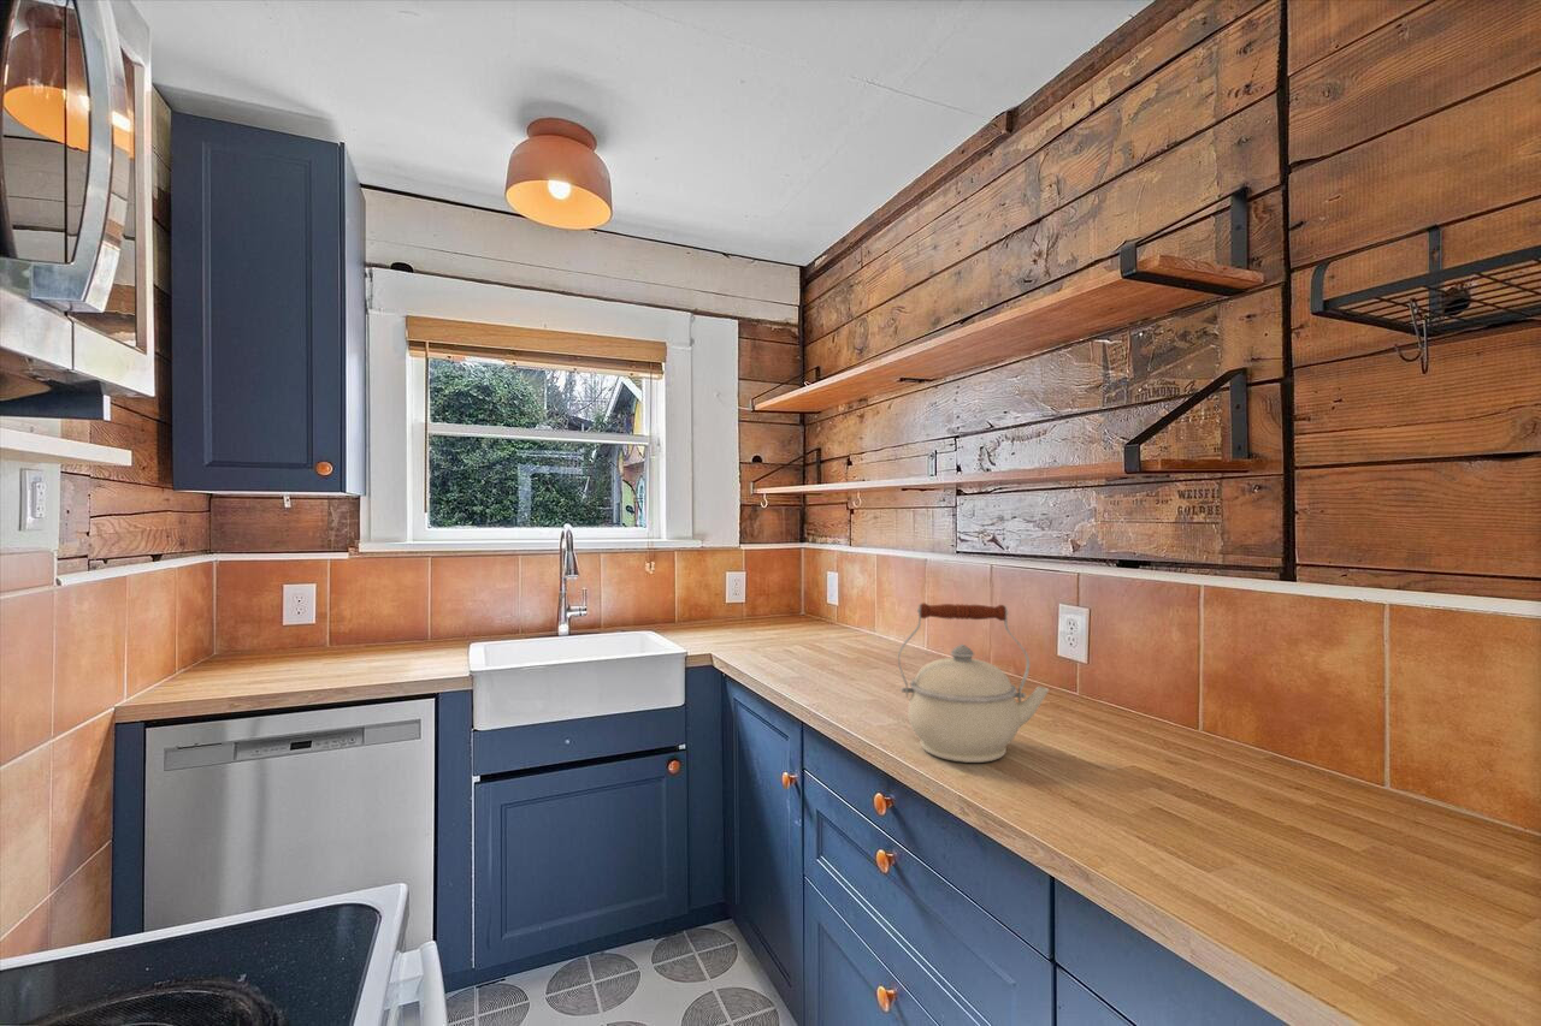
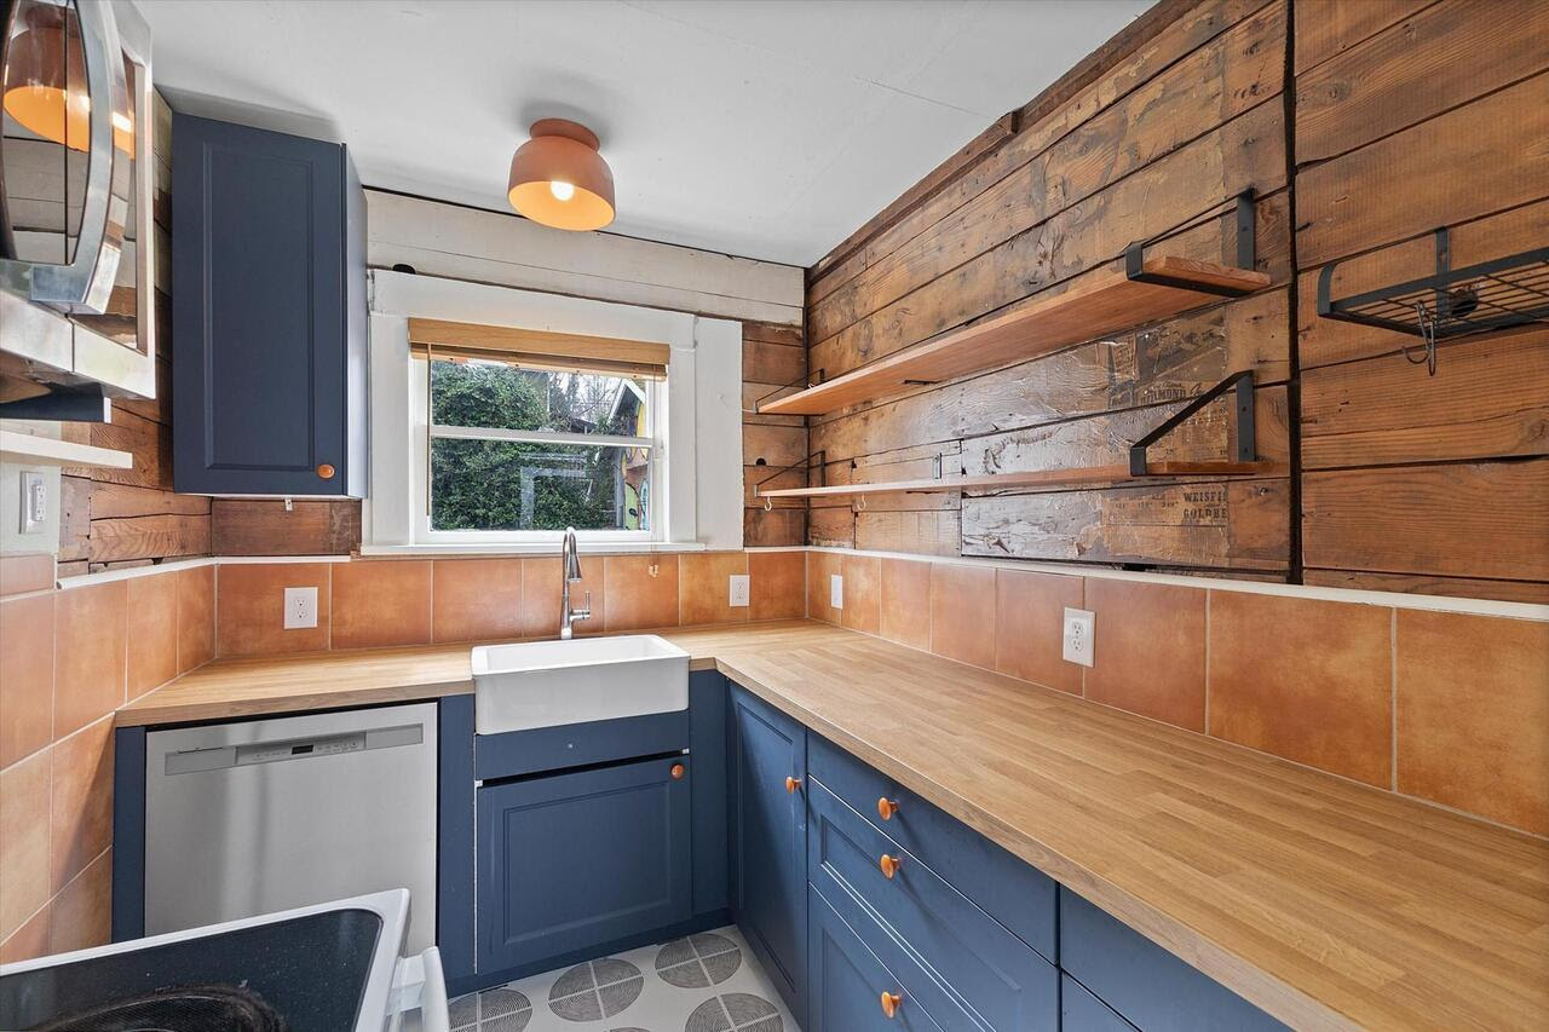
- kettle [897,601,1050,764]
